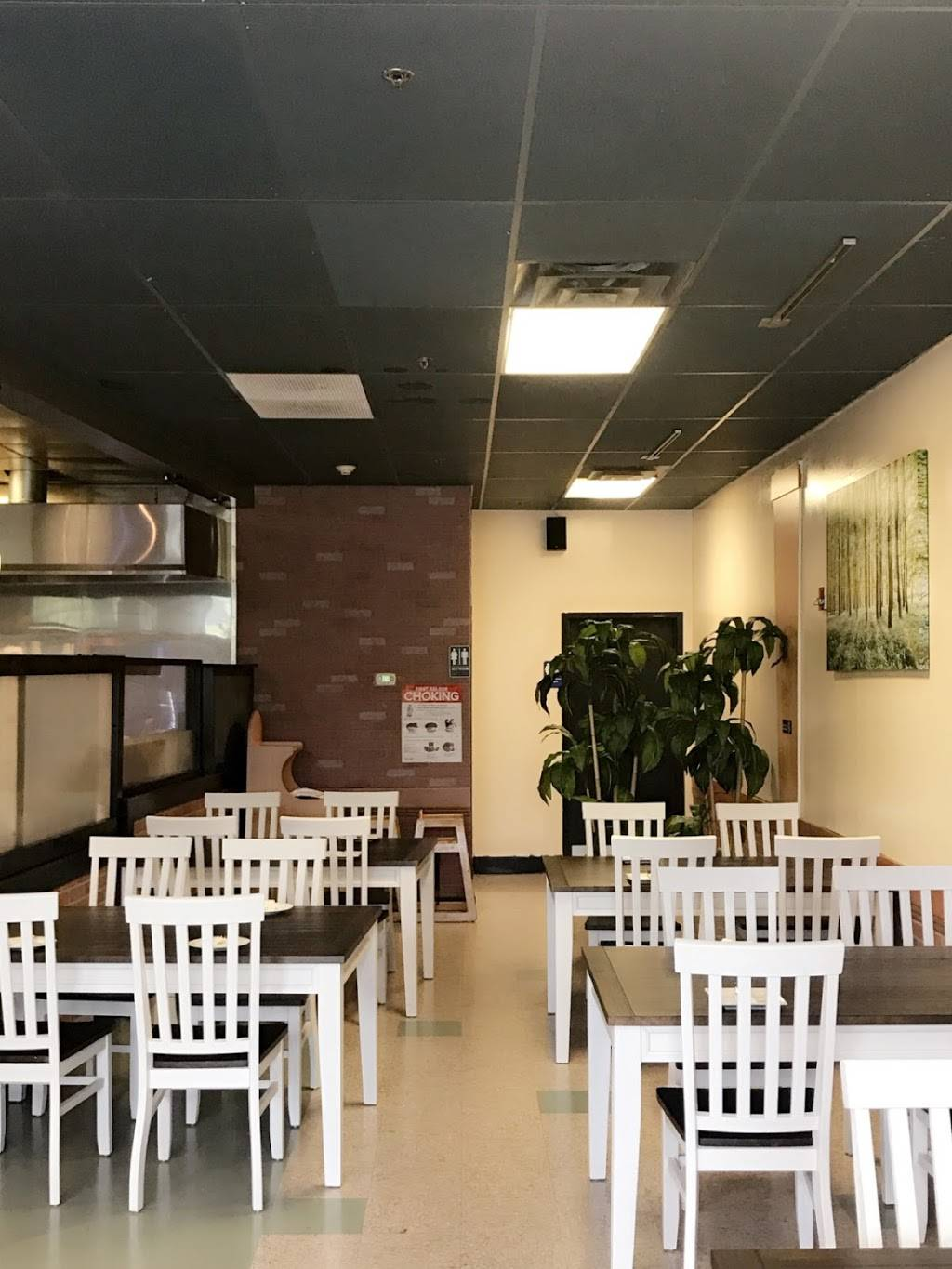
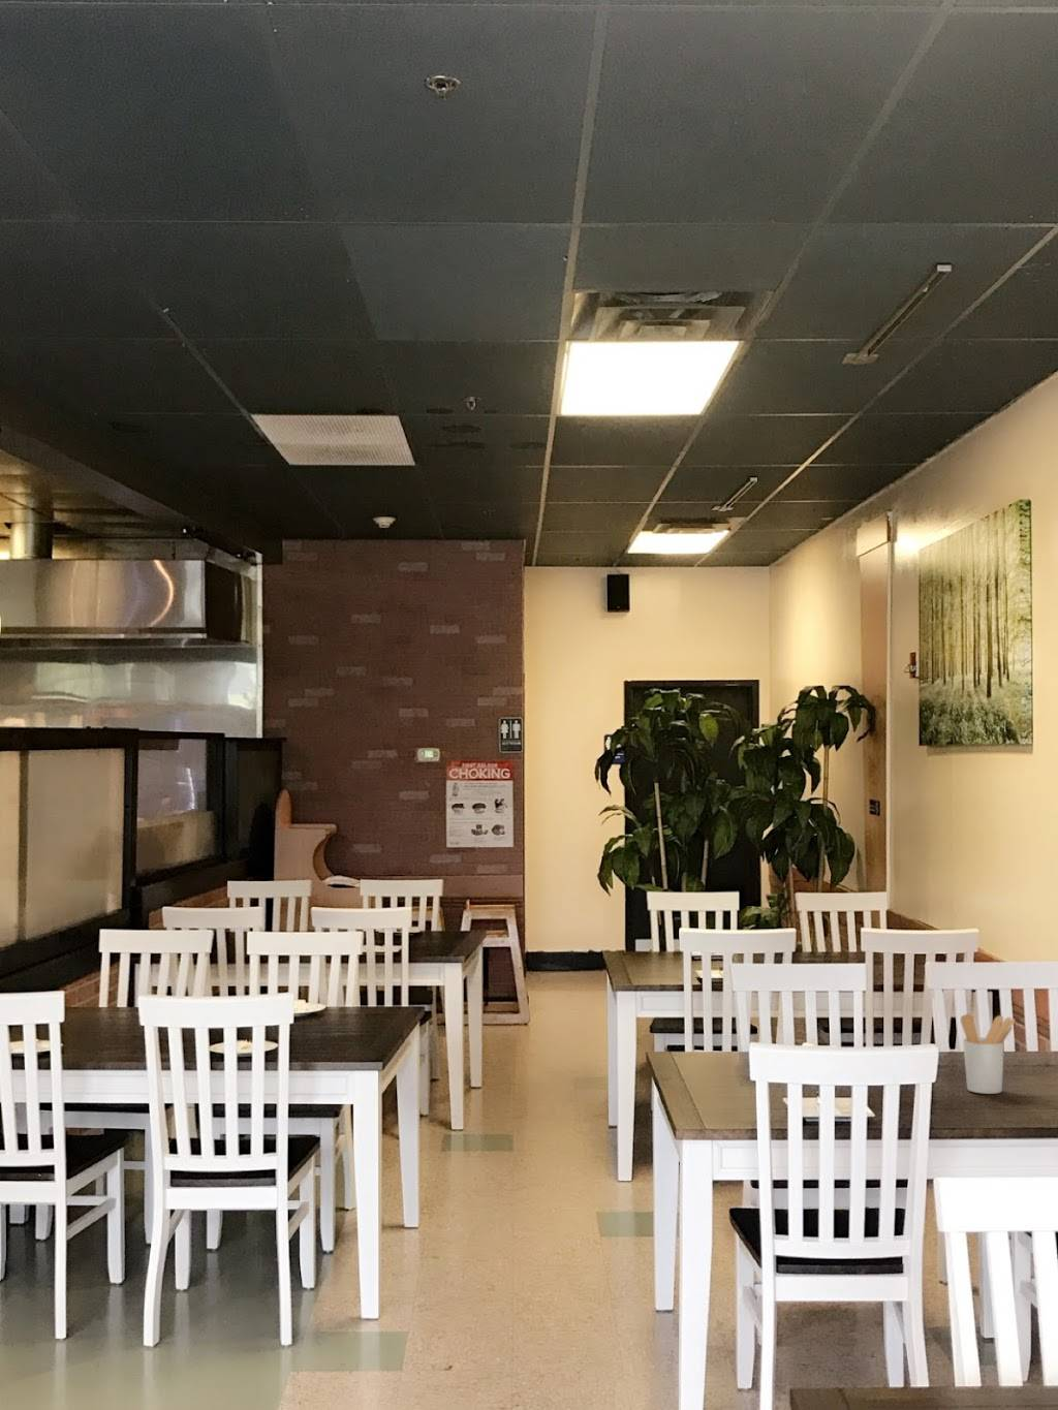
+ utensil holder [960,1012,1017,1094]
